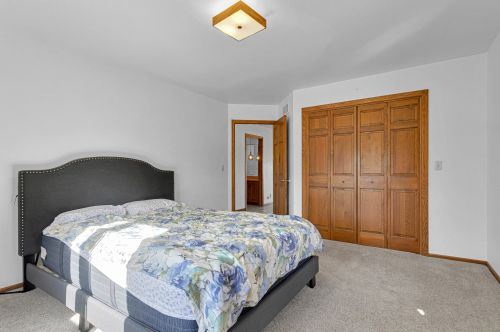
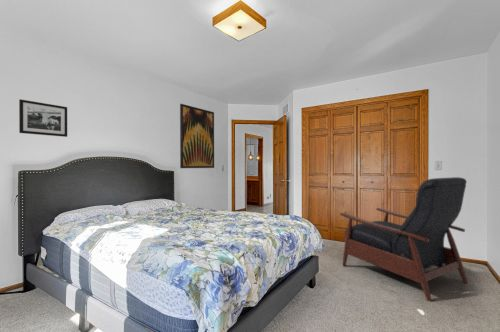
+ wall art [179,103,215,169]
+ chair [339,176,469,303]
+ picture frame [18,98,68,138]
